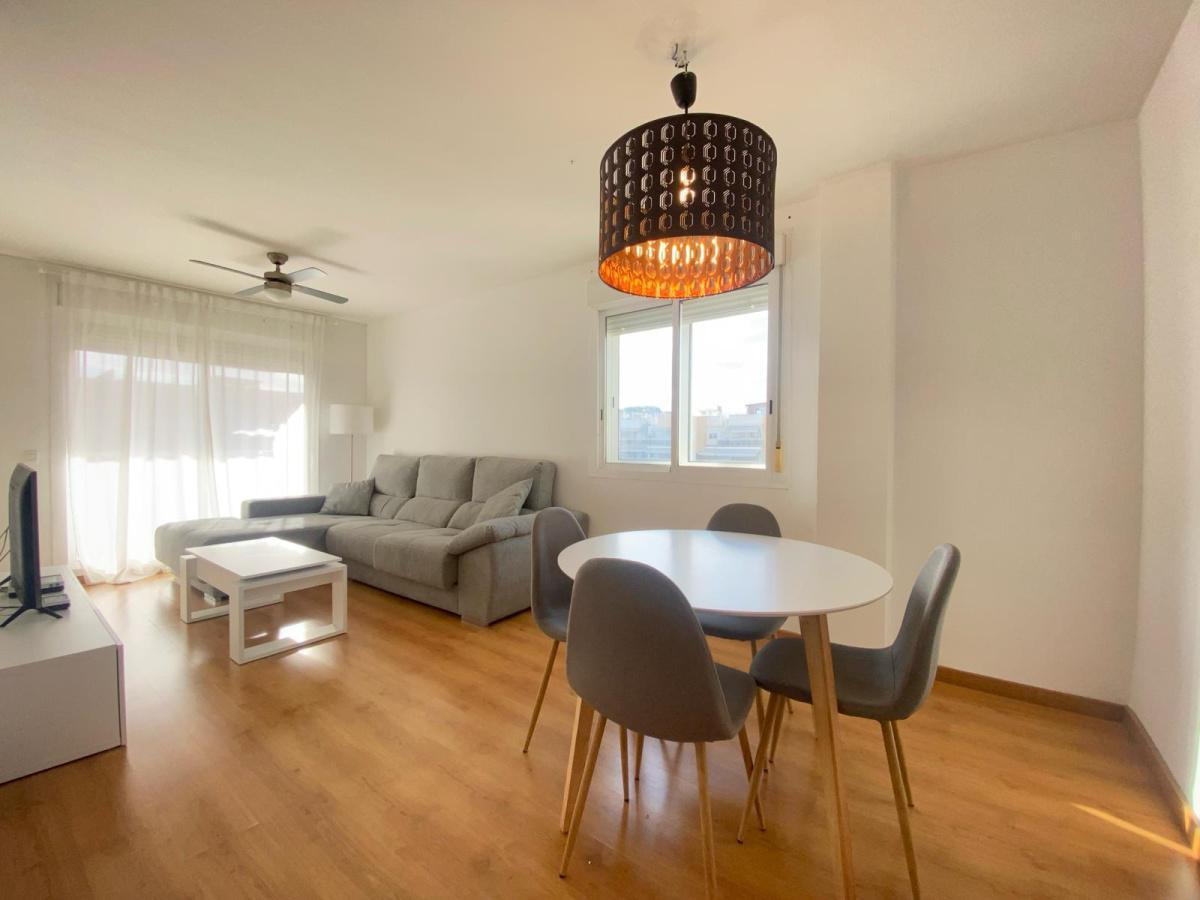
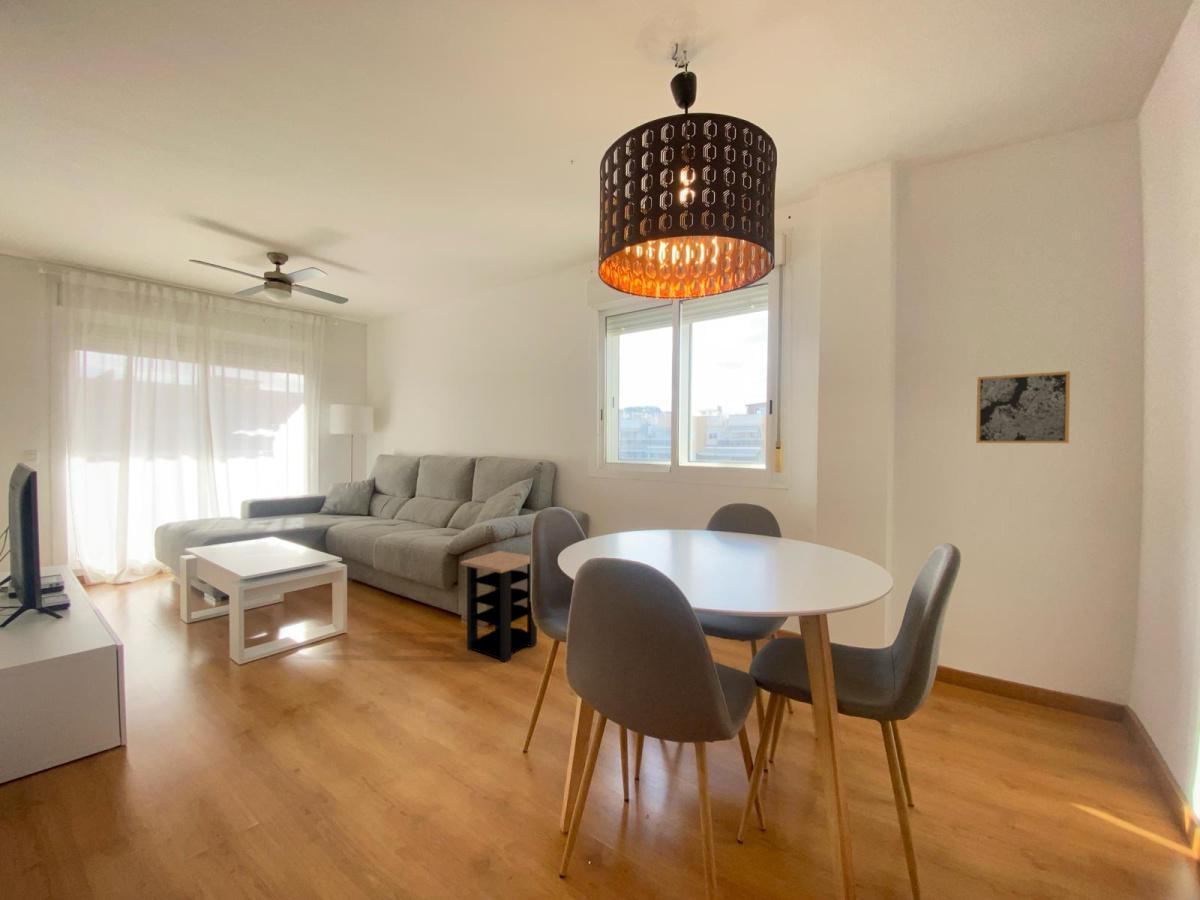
+ wall art [975,370,1071,444]
+ side table [460,550,538,663]
